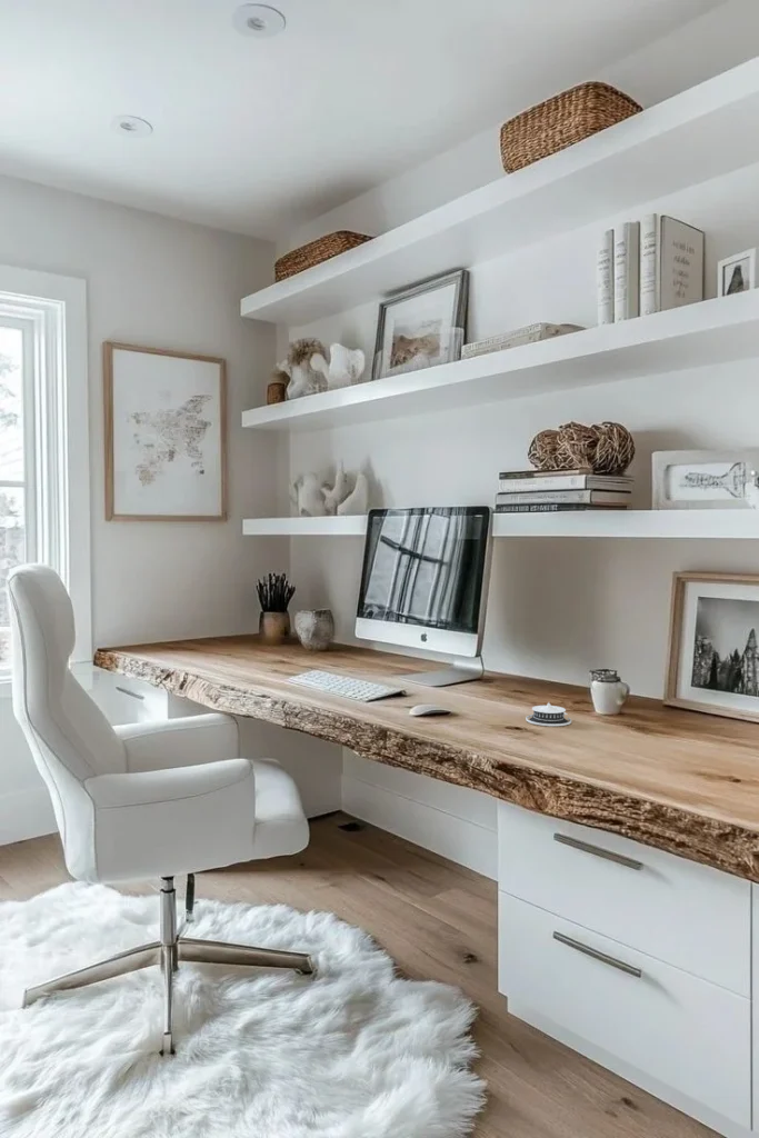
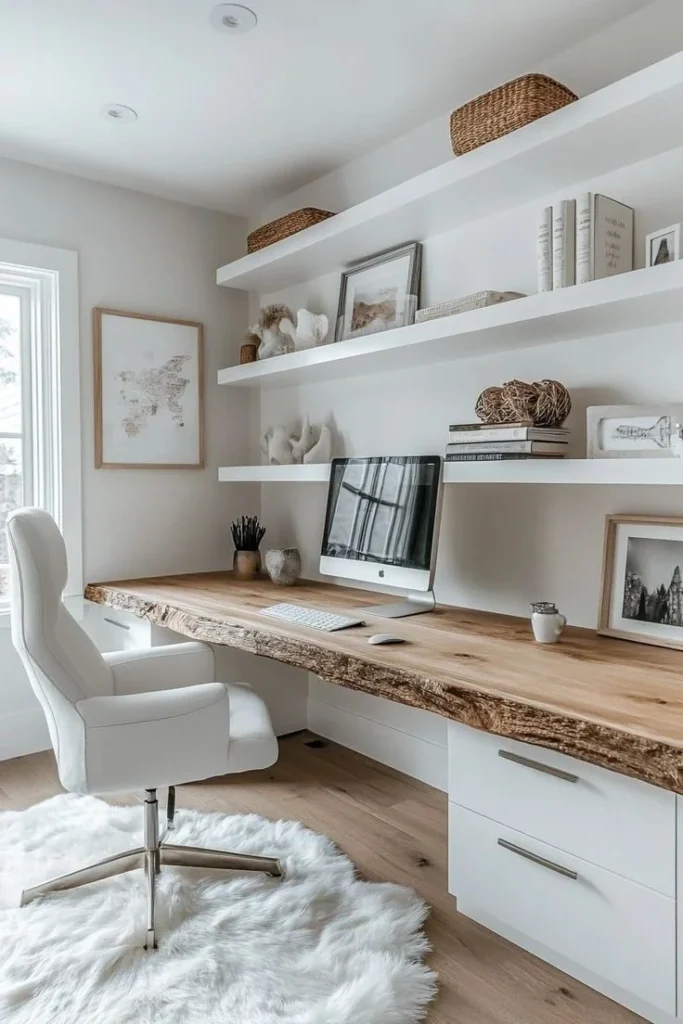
- architectural model [525,702,572,727]
